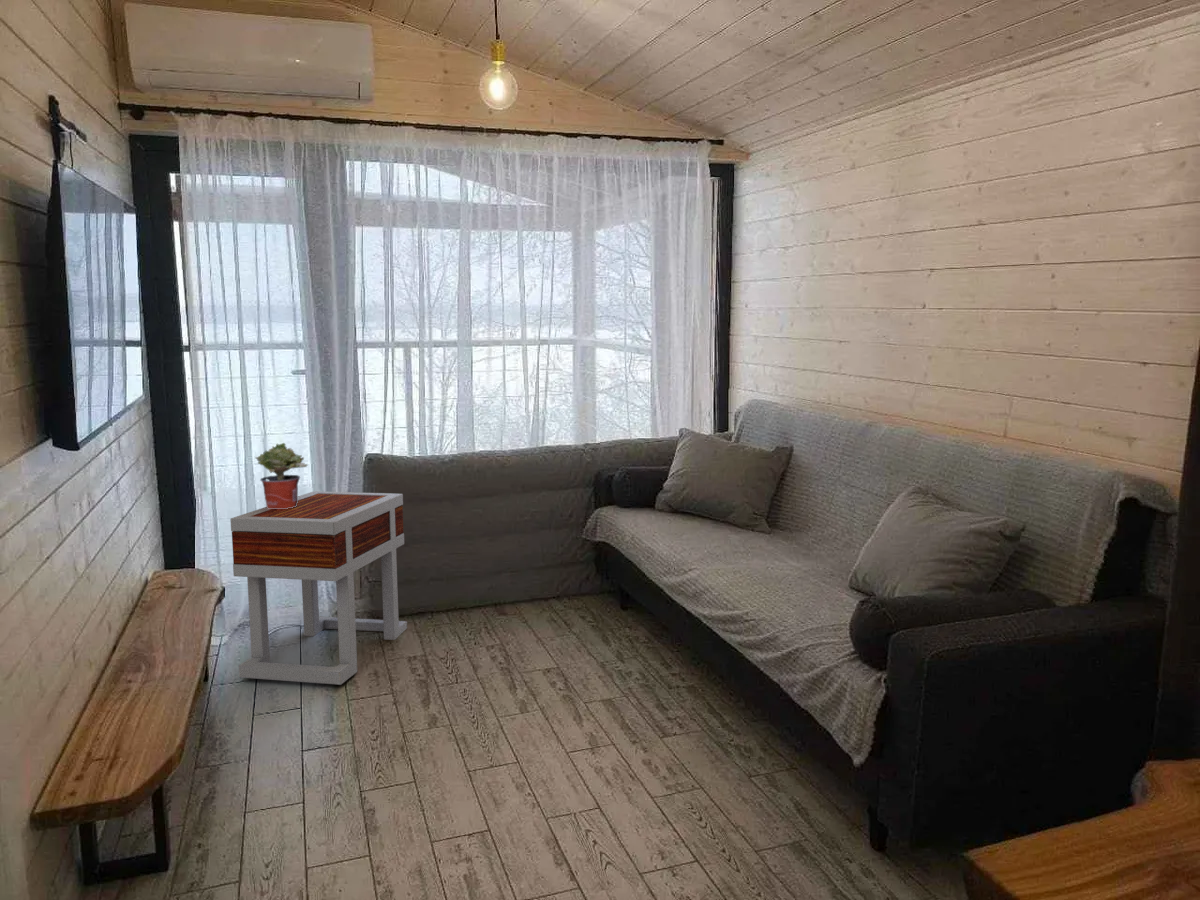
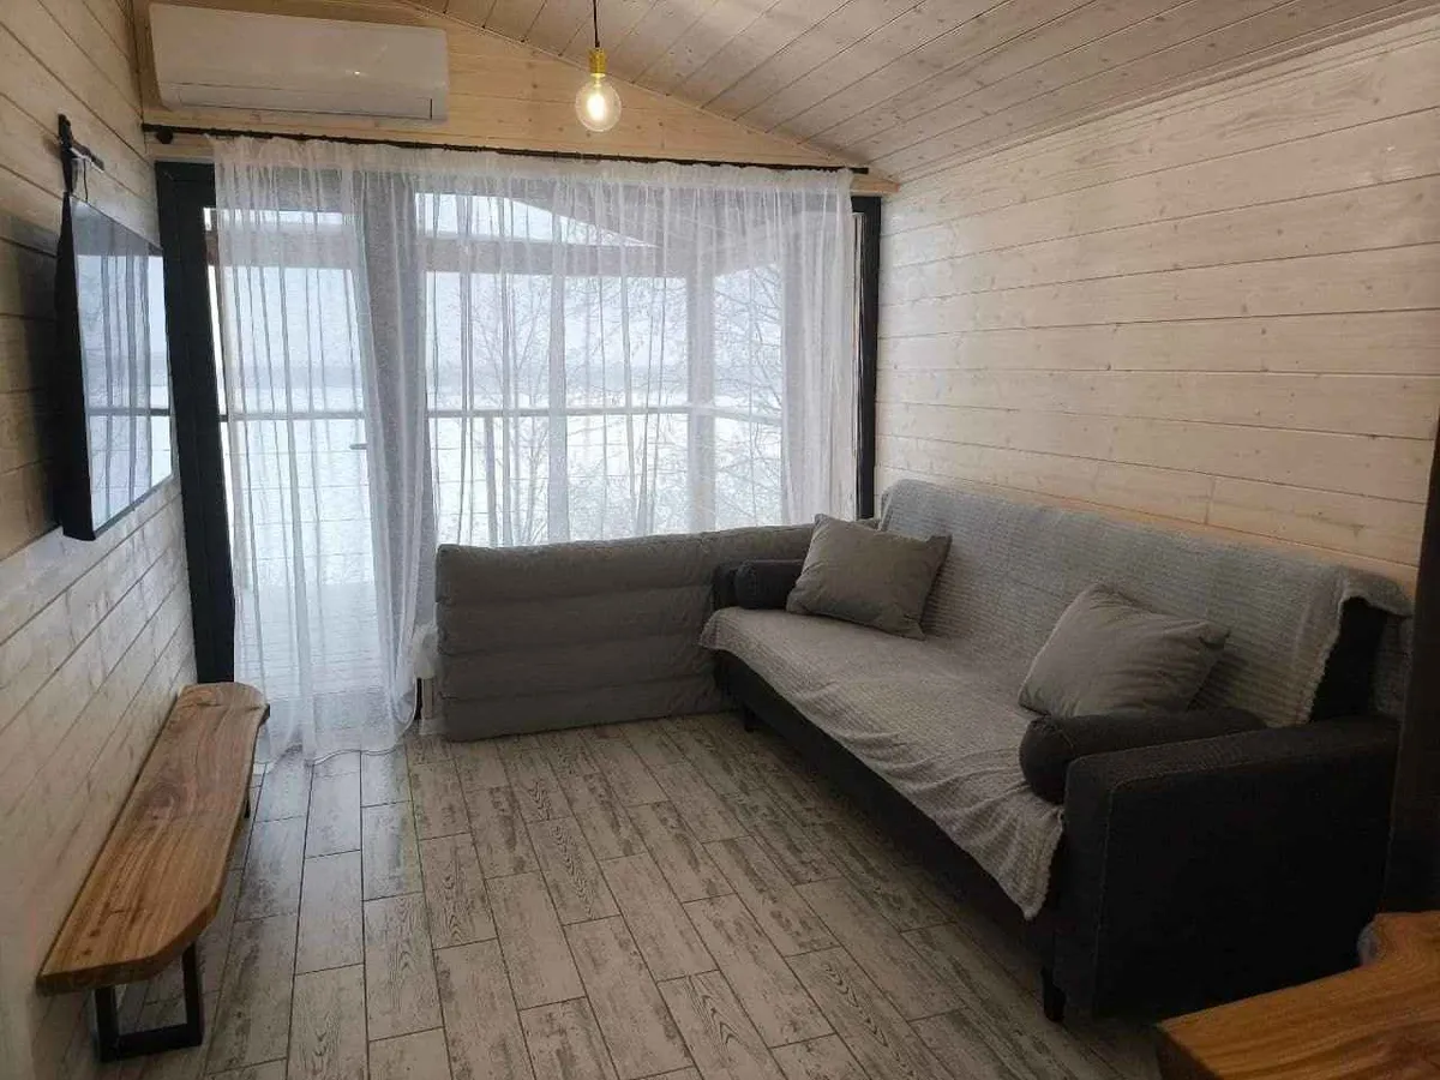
- potted plant [254,442,309,509]
- side table [229,490,408,686]
